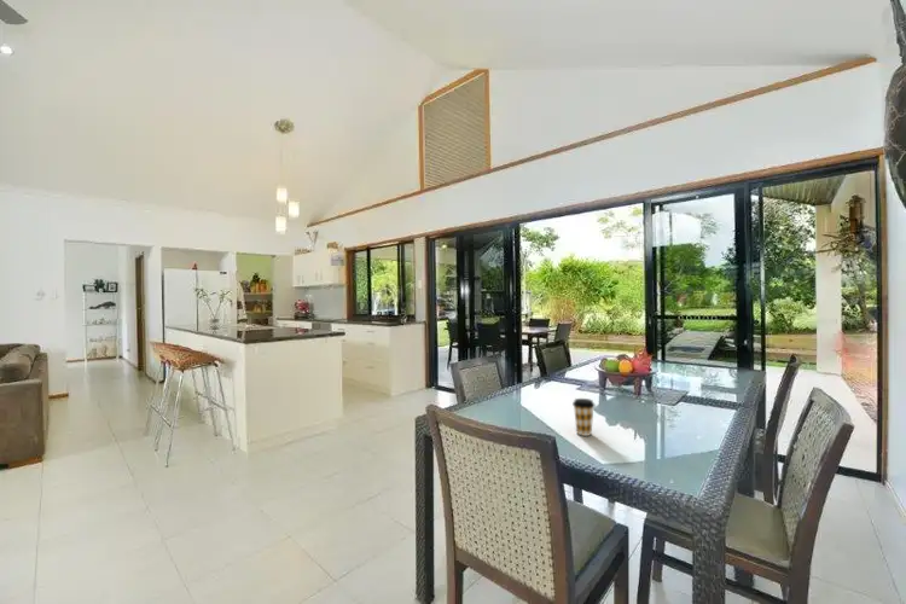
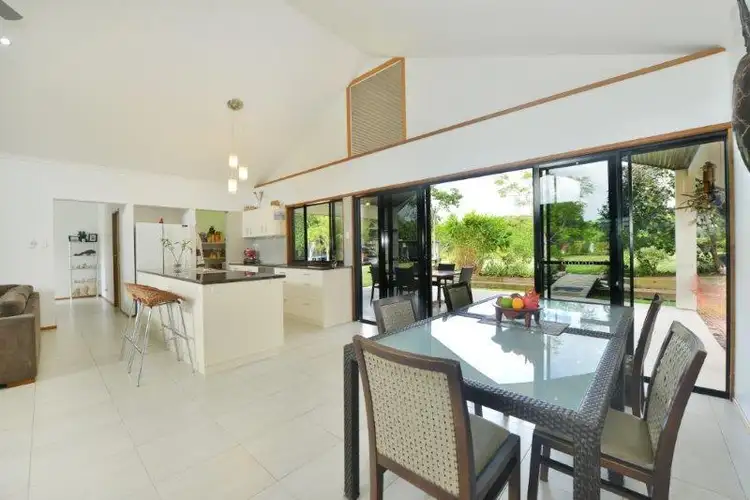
- coffee cup [571,397,596,437]
